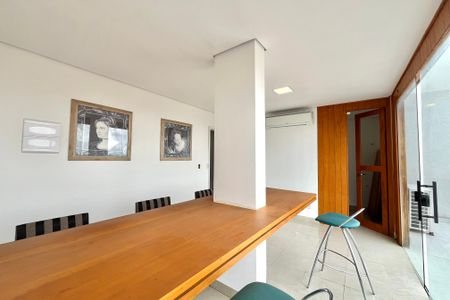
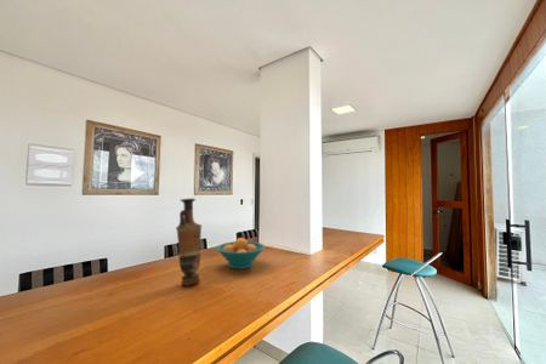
+ fruit bowl [216,237,266,271]
+ vase [175,198,203,286]
